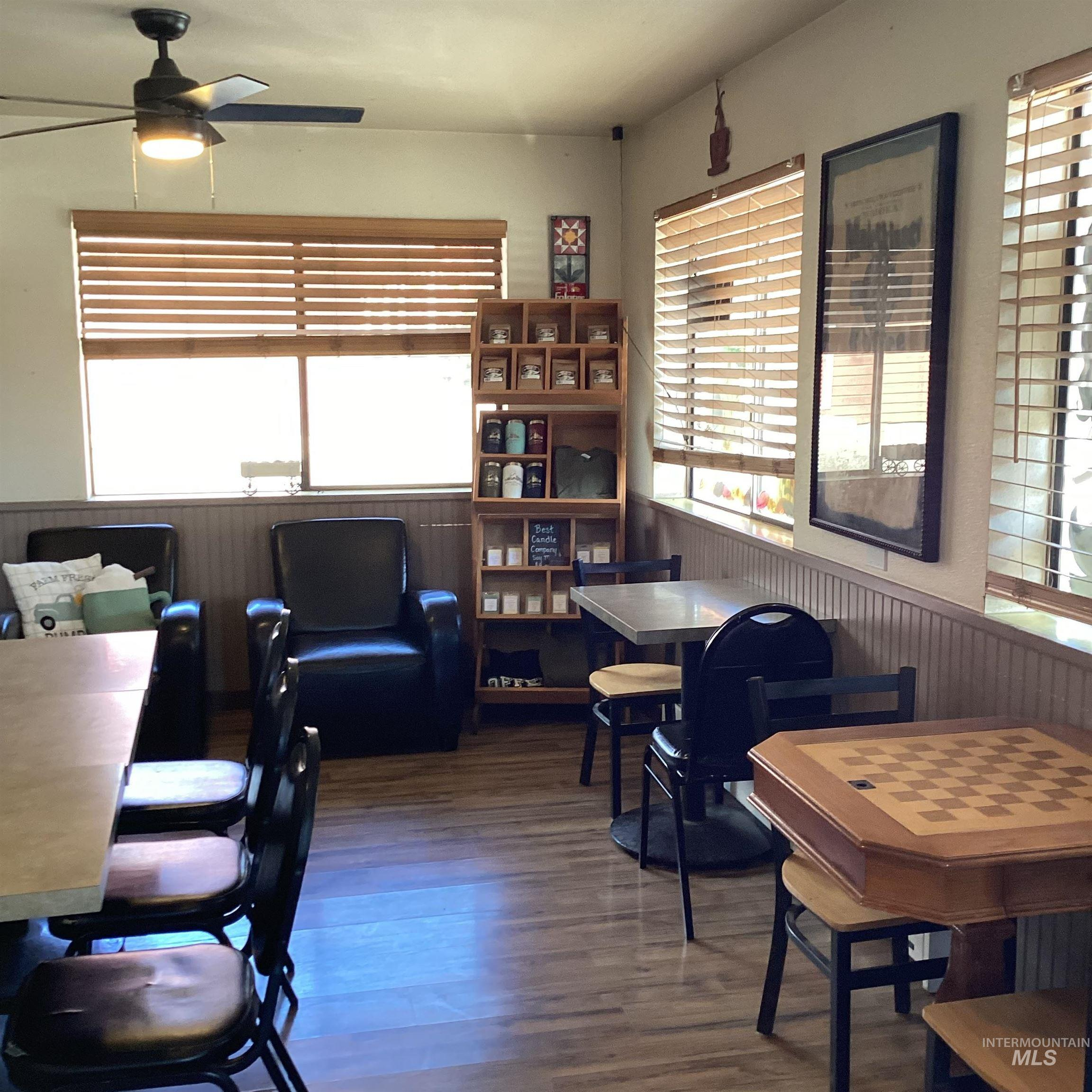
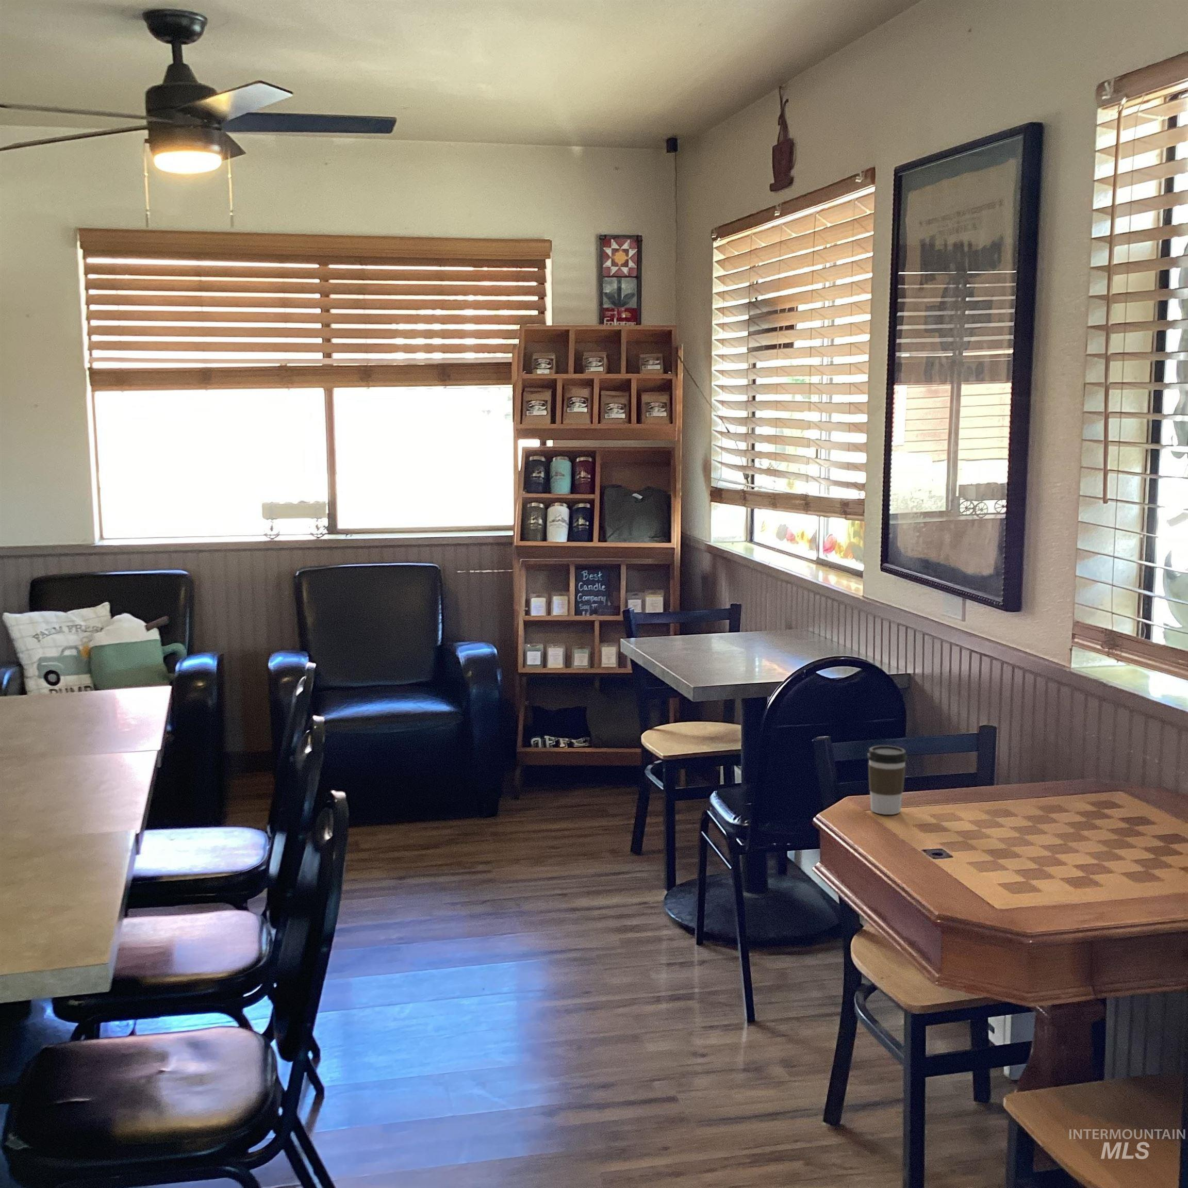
+ coffee cup [866,745,908,815]
